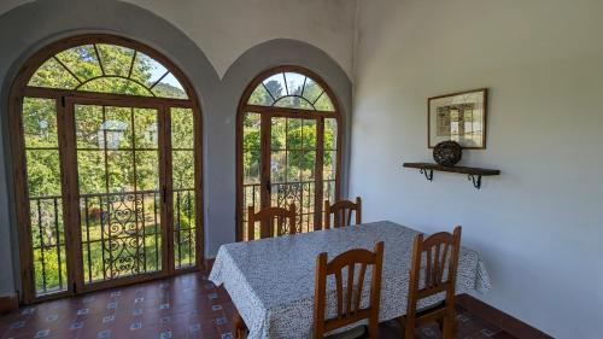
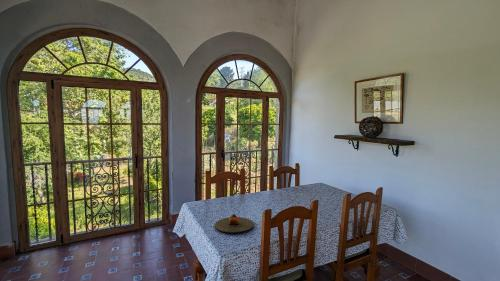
+ plate [214,213,255,234]
